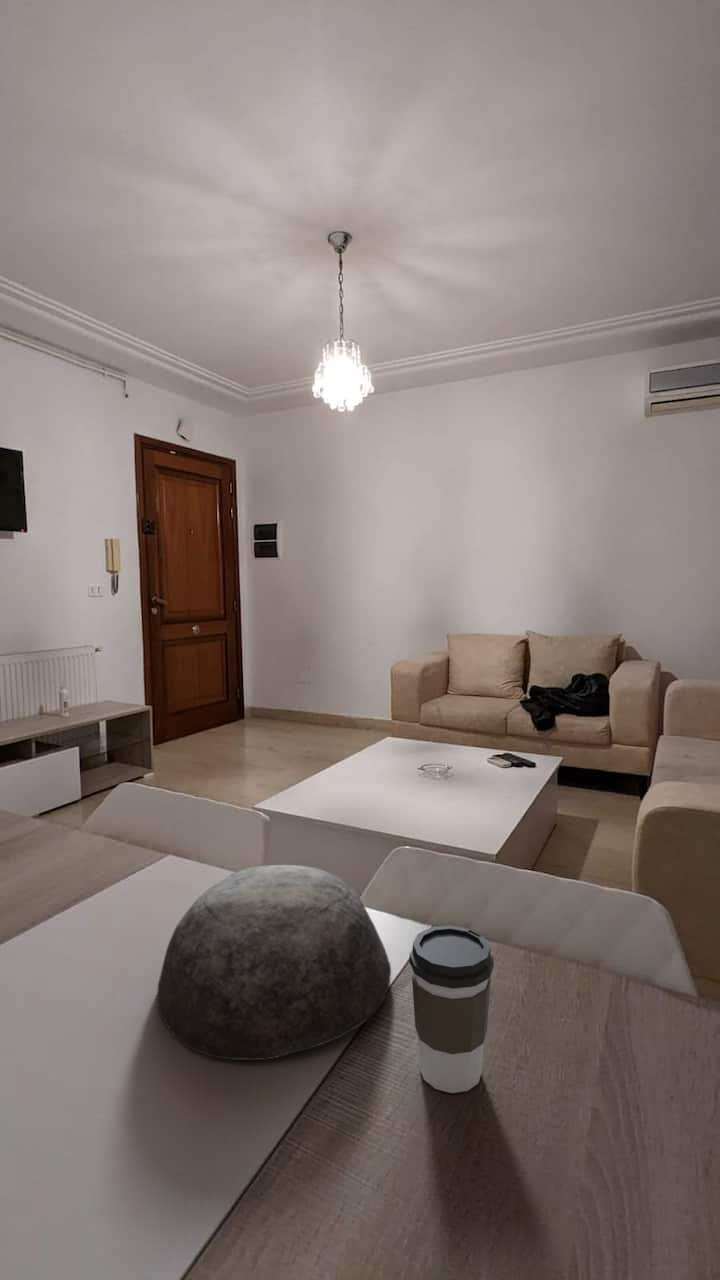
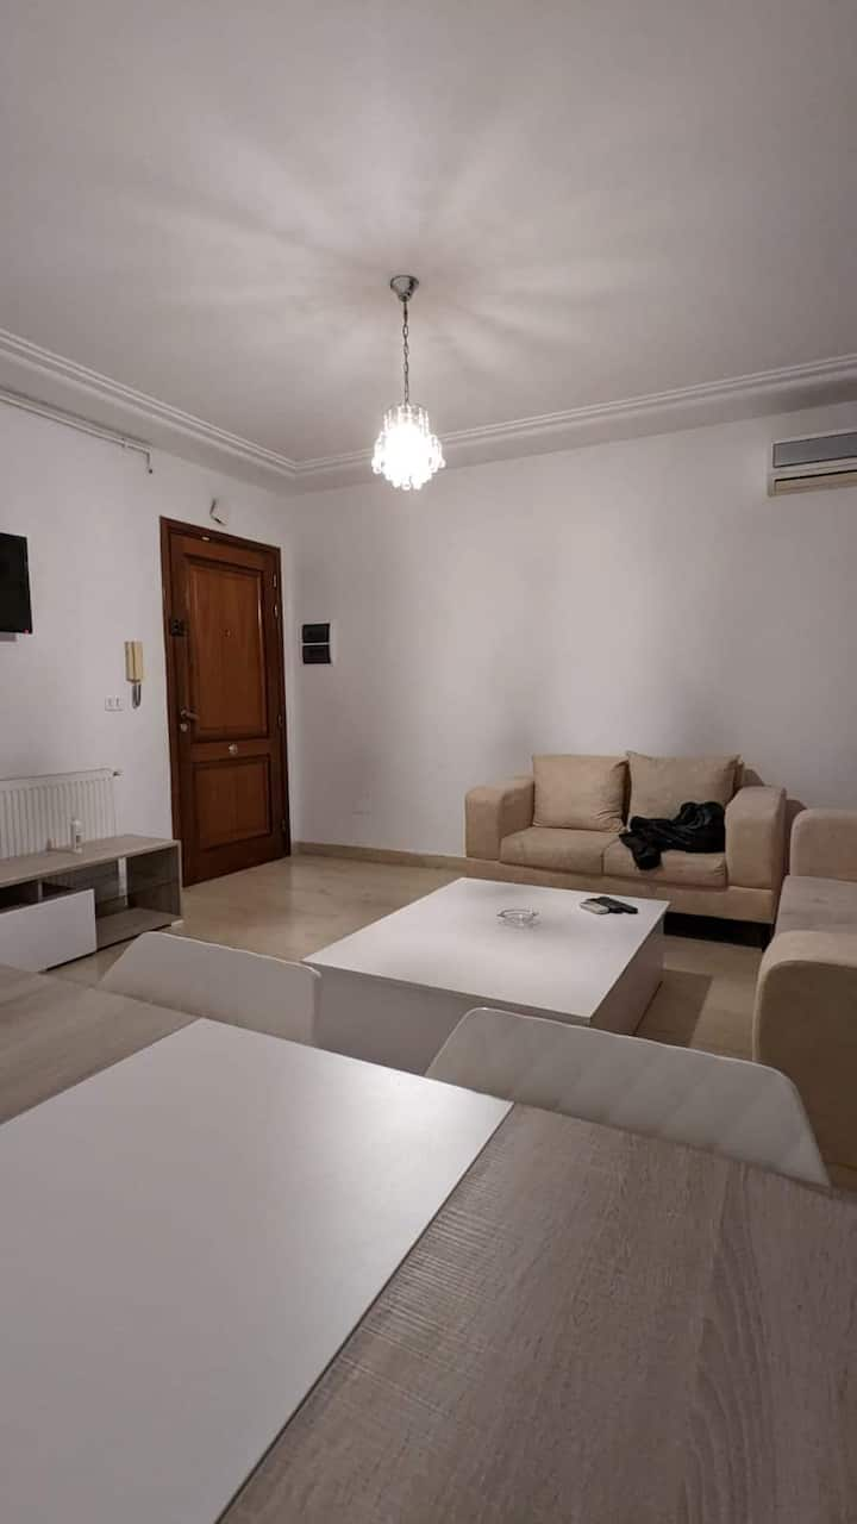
- bowl [156,864,392,1061]
- coffee cup [408,925,495,1094]
